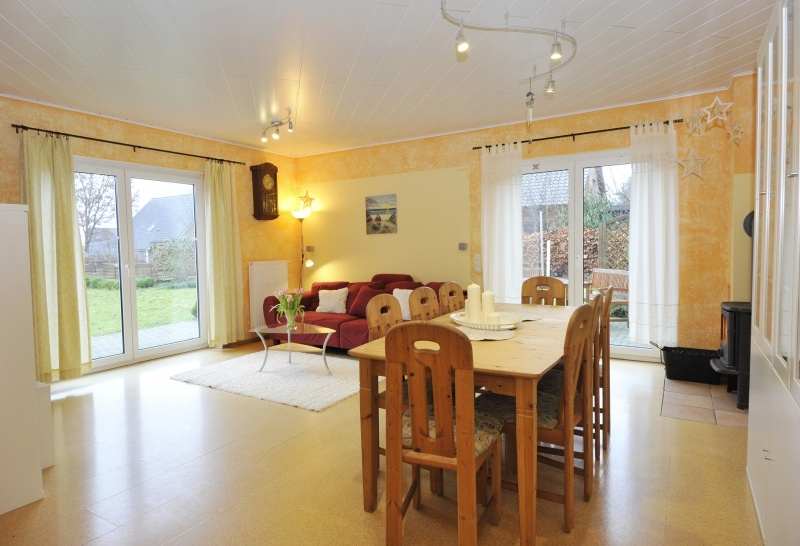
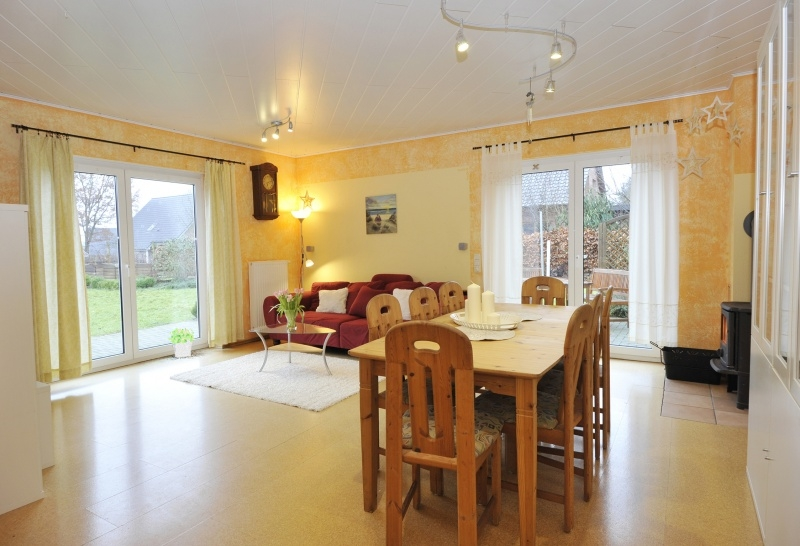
+ potted plant [167,327,195,358]
